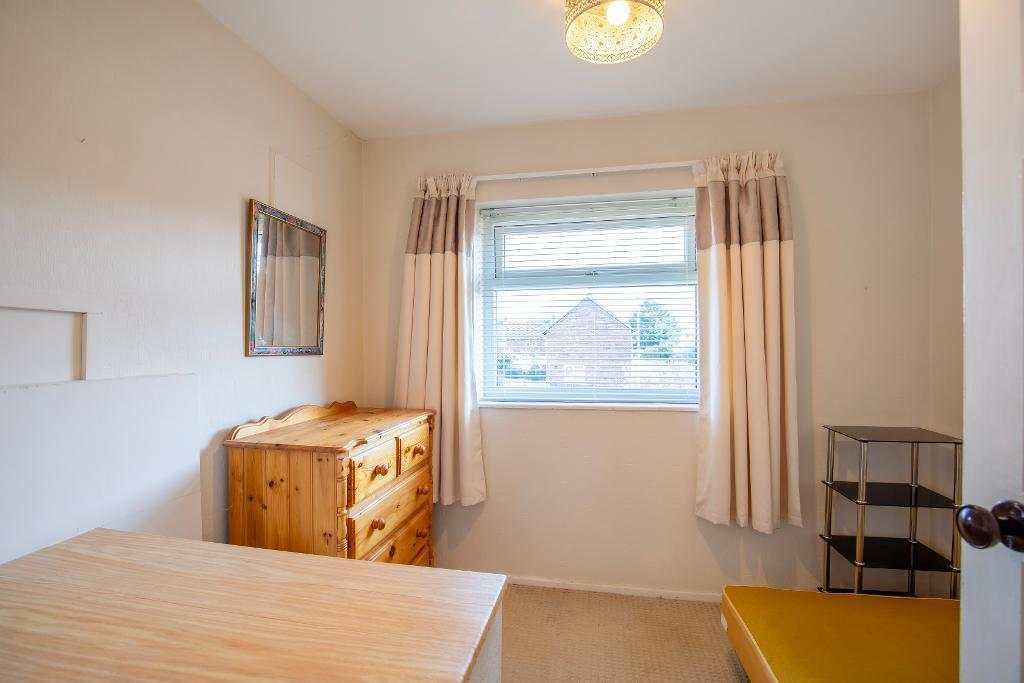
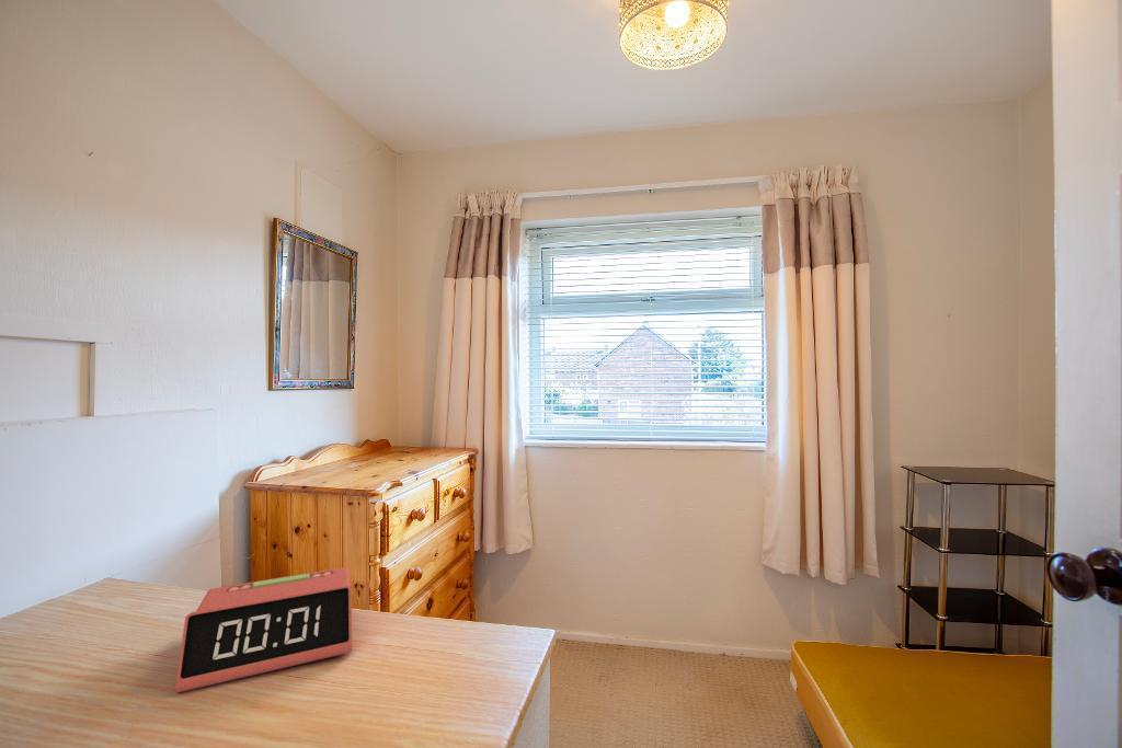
+ alarm clock [174,566,353,693]
